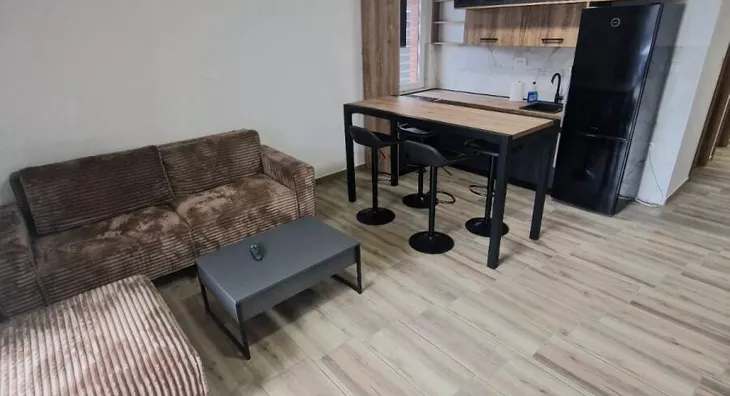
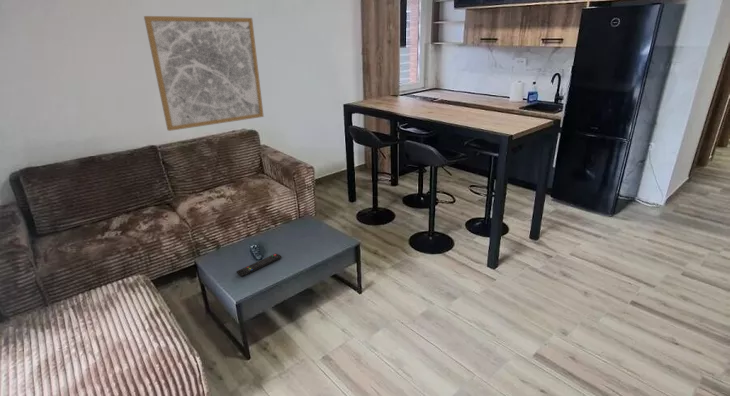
+ wall art [143,15,265,132]
+ remote control [235,253,283,277]
